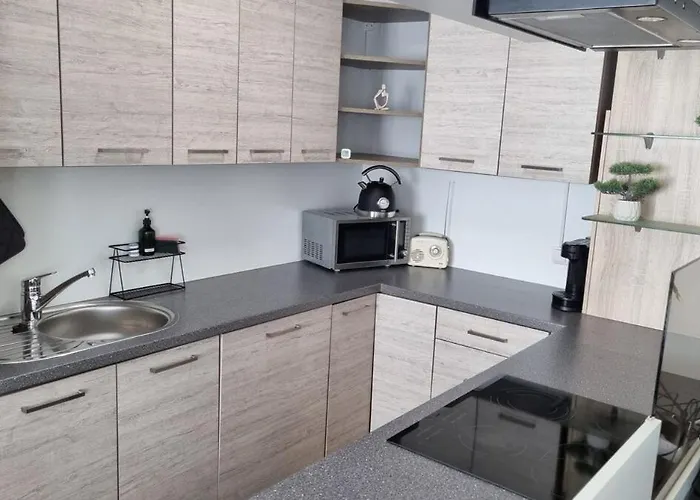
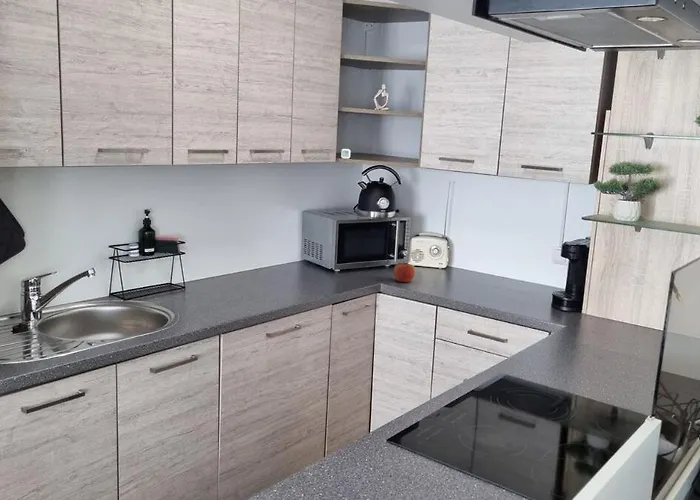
+ fruit [393,260,416,283]
